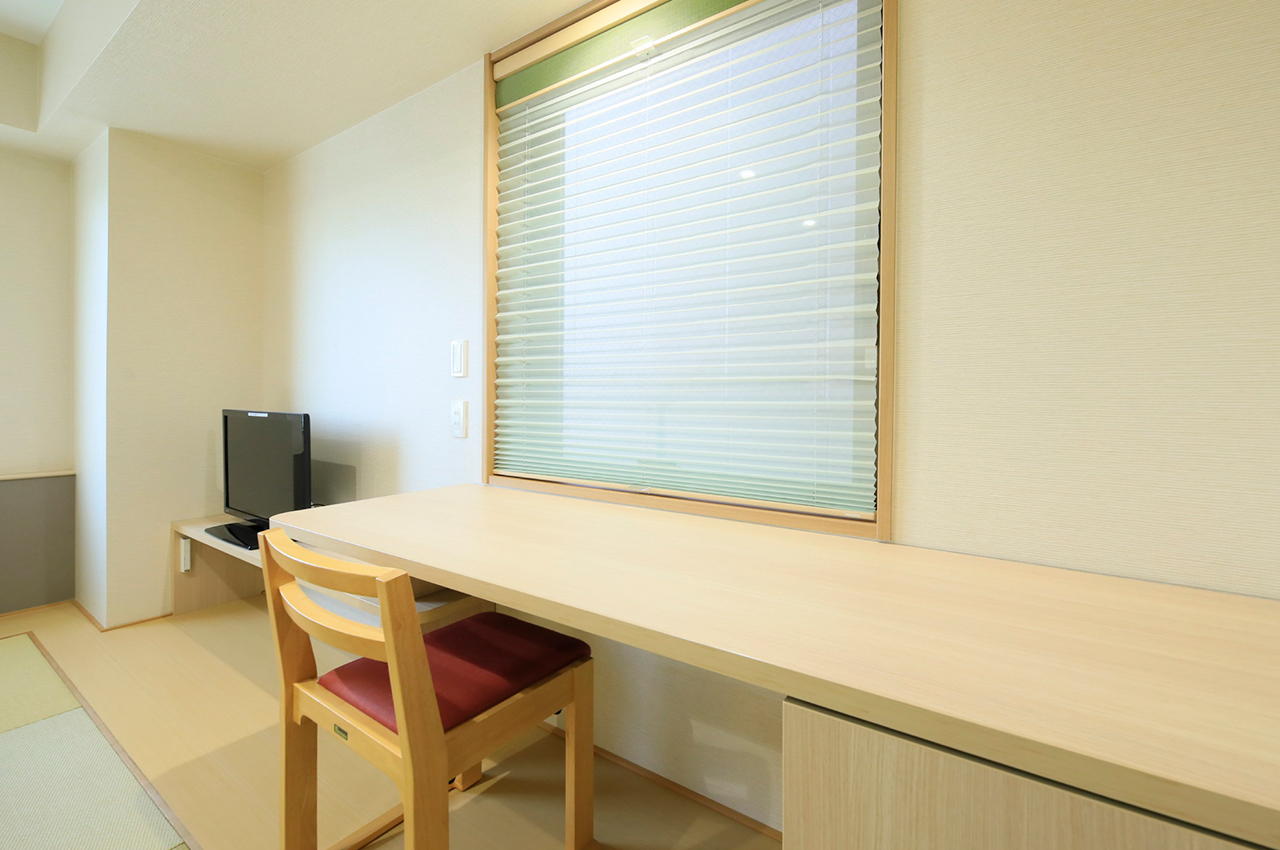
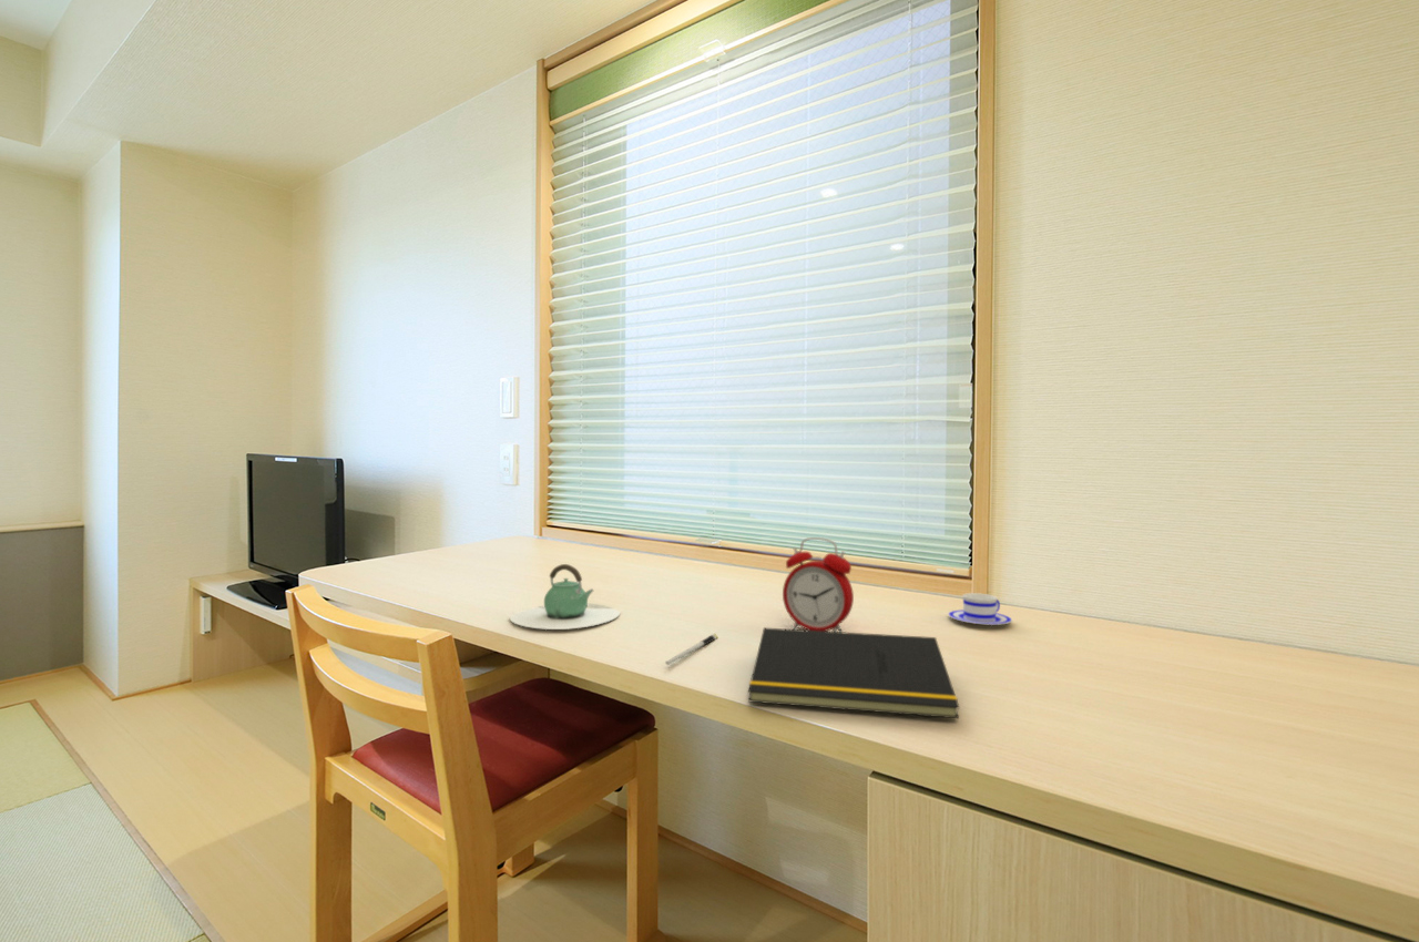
+ pen [664,633,719,666]
+ teapot [509,563,621,631]
+ teacup [947,592,1013,626]
+ notepad [747,627,960,719]
+ alarm clock [782,536,855,632]
